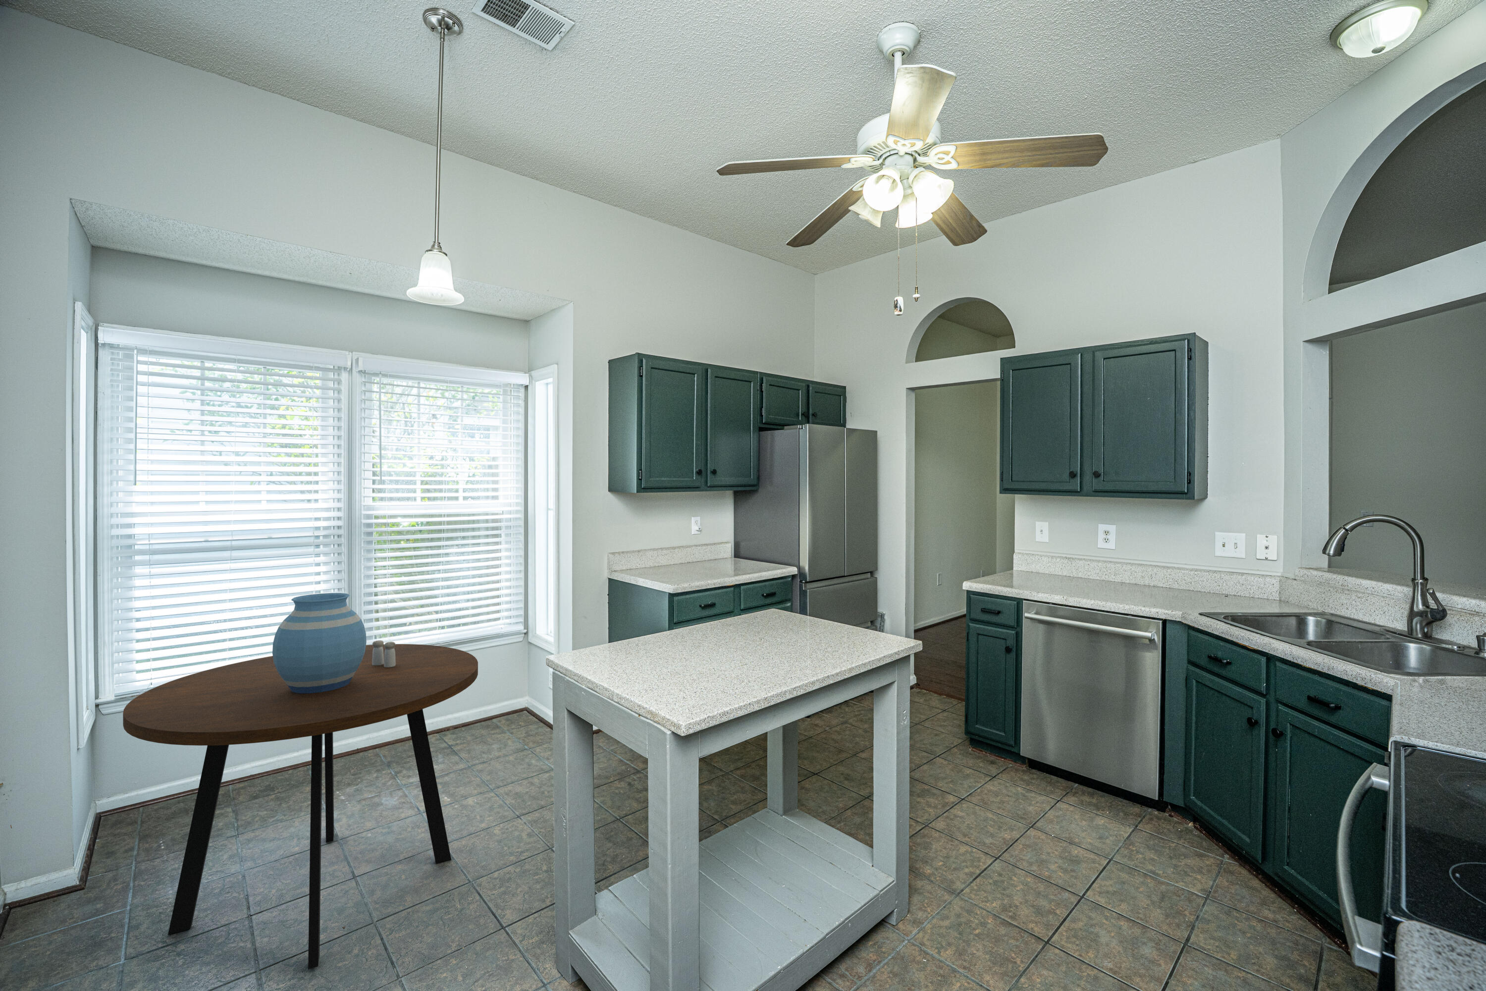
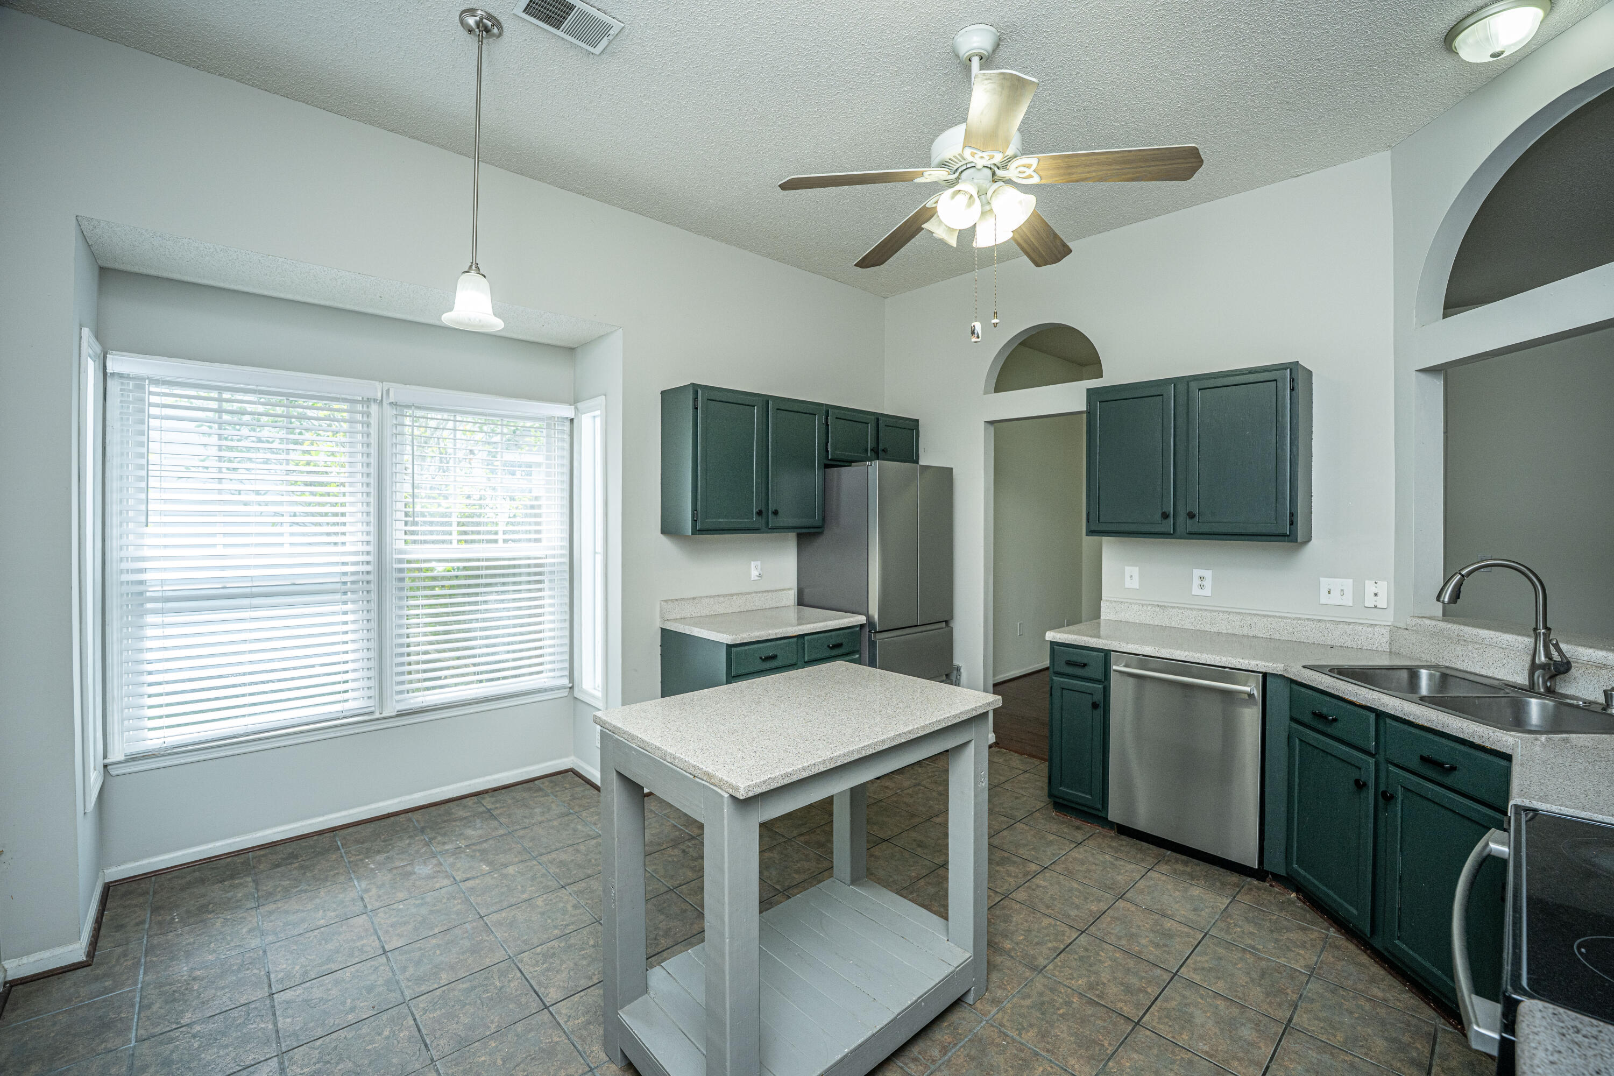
- salt and pepper shaker [372,639,396,667]
- vase [272,593,367,693]
- dining table [123,644,479,970]
